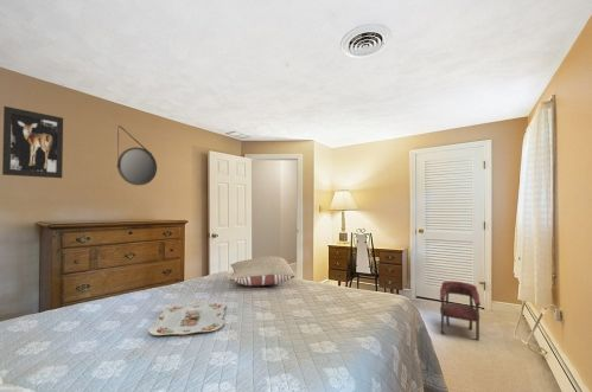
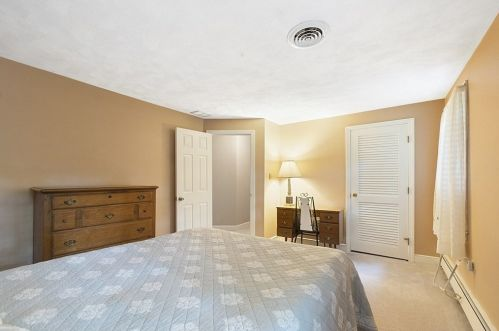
- stool [439,281,482,342]
- wall art [1,105,64,179]
- serving tray [147,300,228,336]
- home mirror [115,124,158,187]
- pillow [229,255,297,287]
